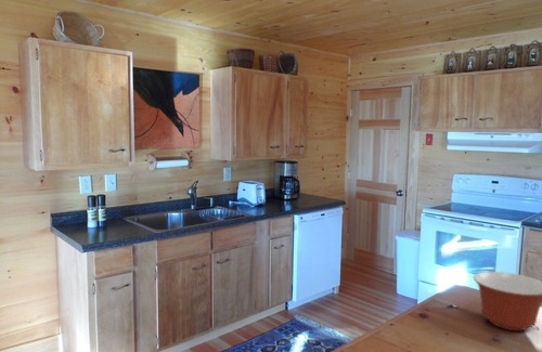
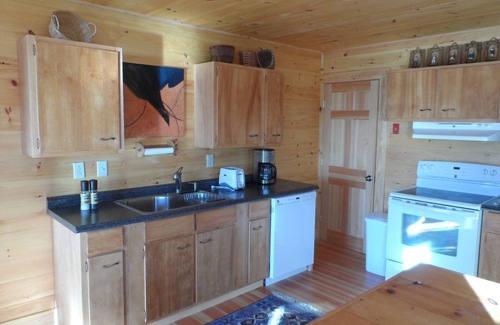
- mixing bowl [473,271,542,331]
